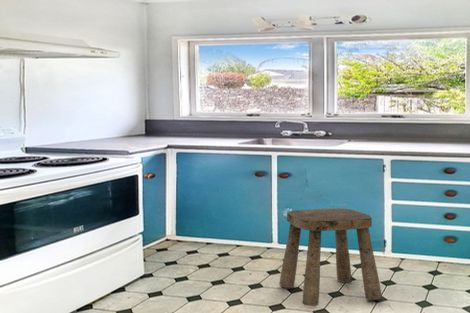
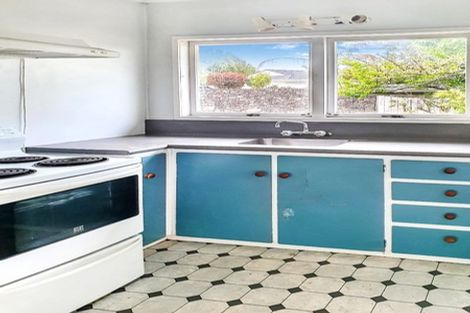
- stool [278,207,383,307]
